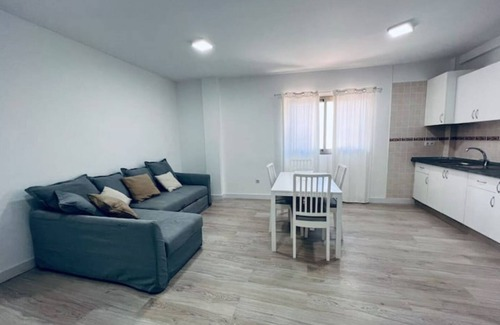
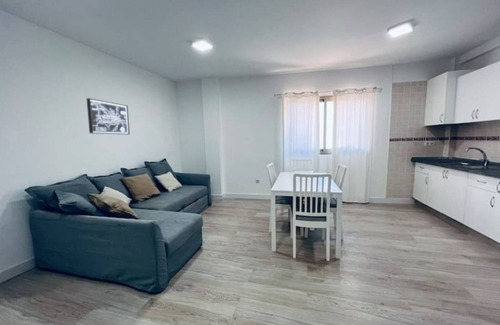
+ wall art [86,97,131,135]
